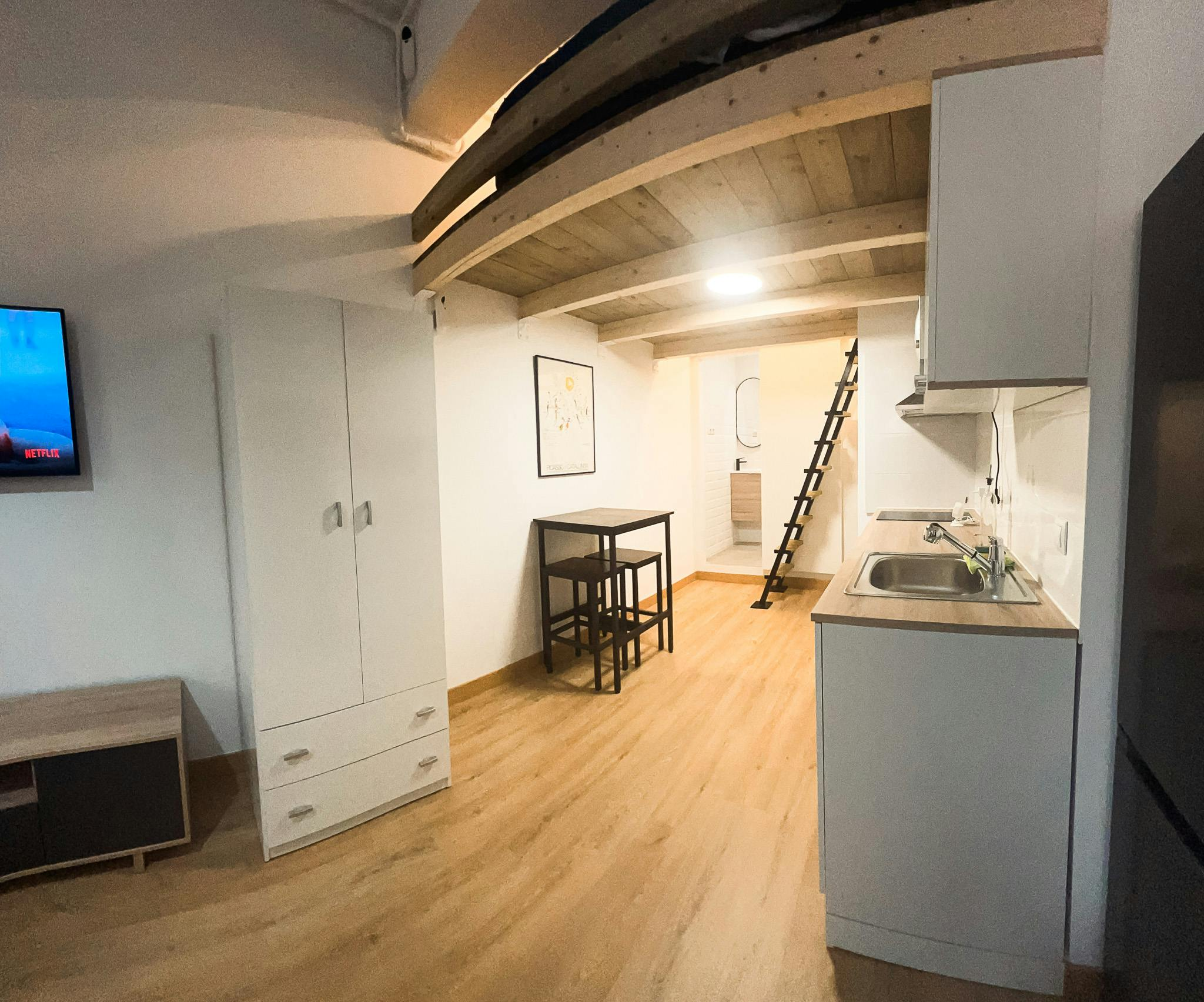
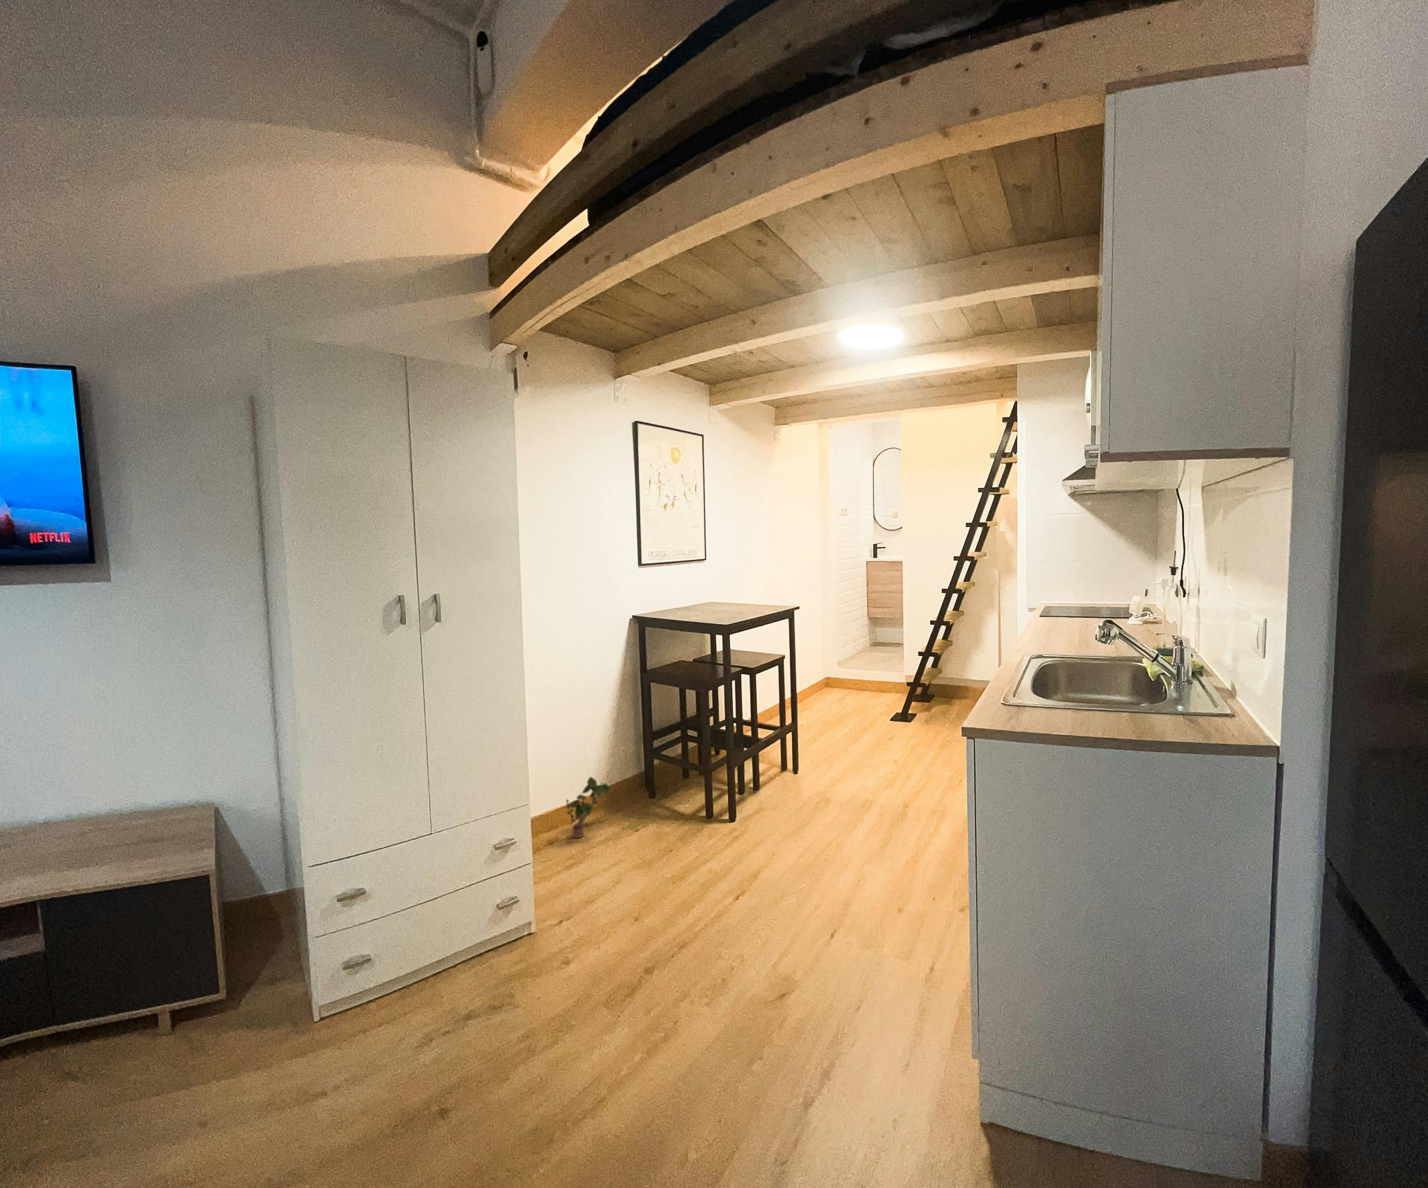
+ potted plant [565,775,613,838]
